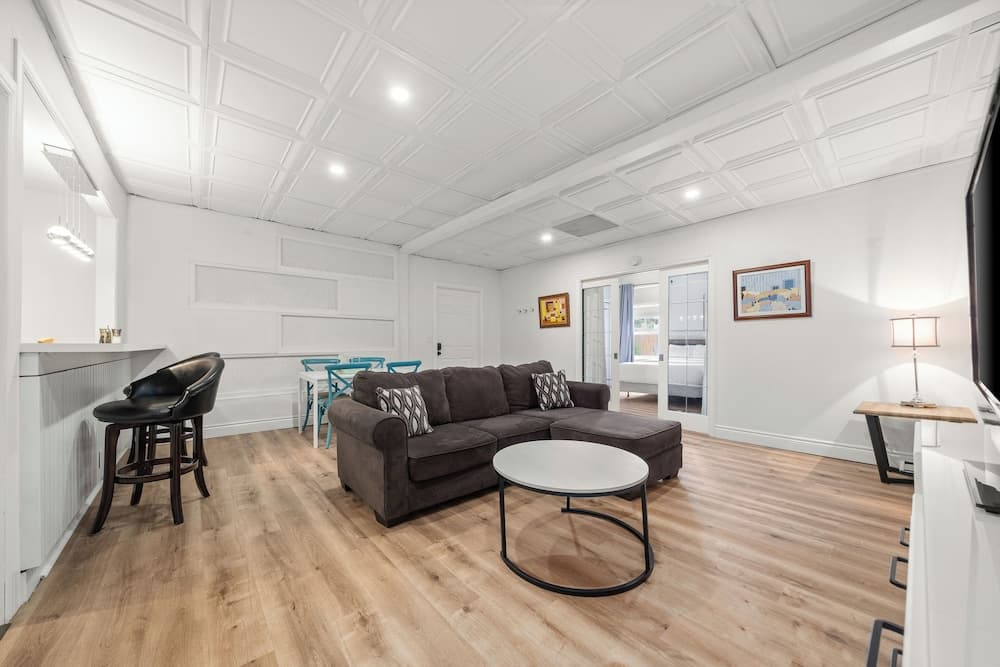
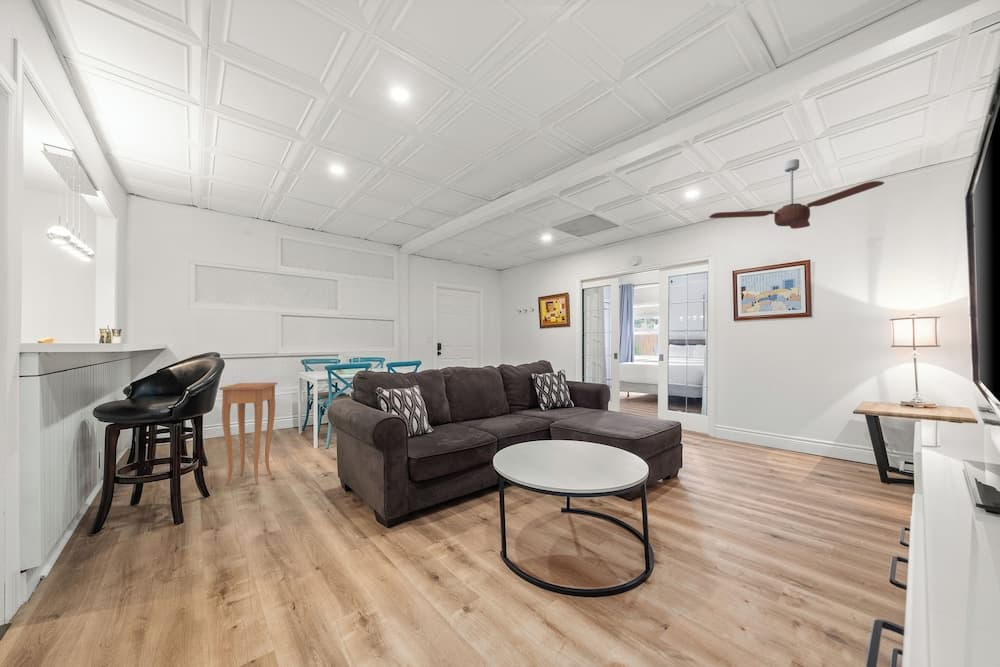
+ ceiling fan [708,158,885,230]
+ side table [218,382,278,487]
